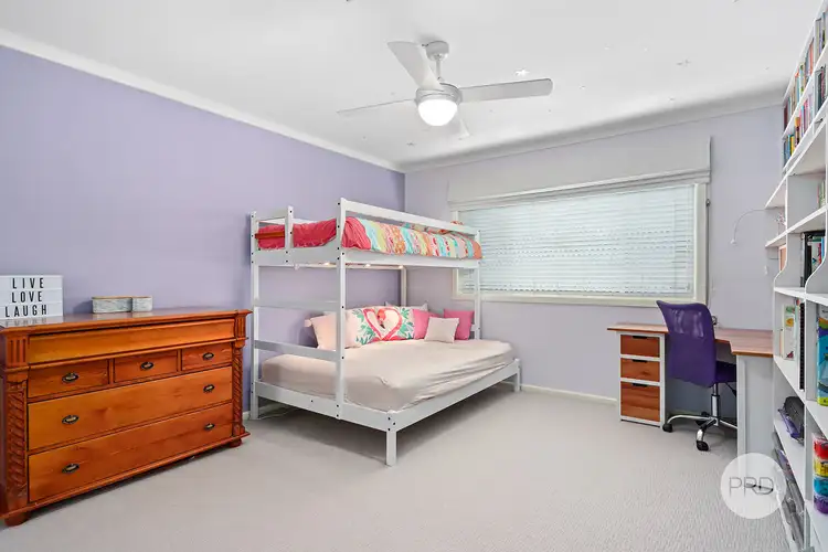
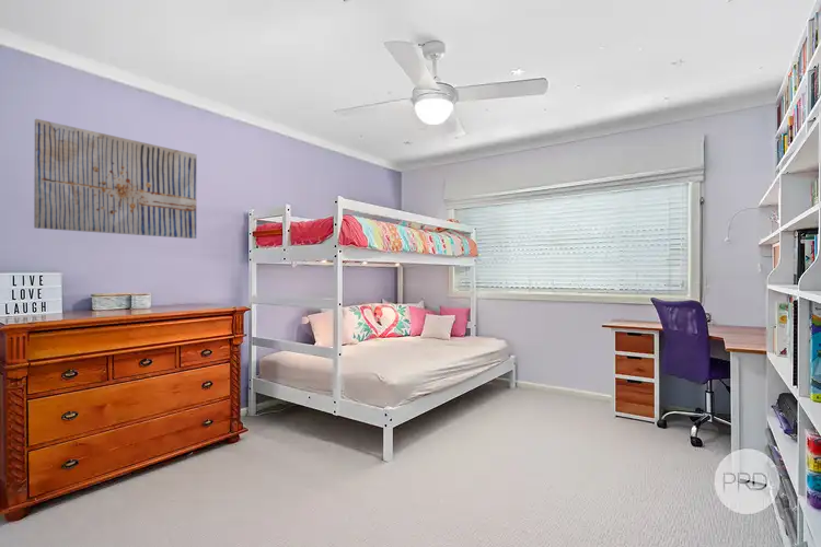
+ wall art [33,118,198,240]
